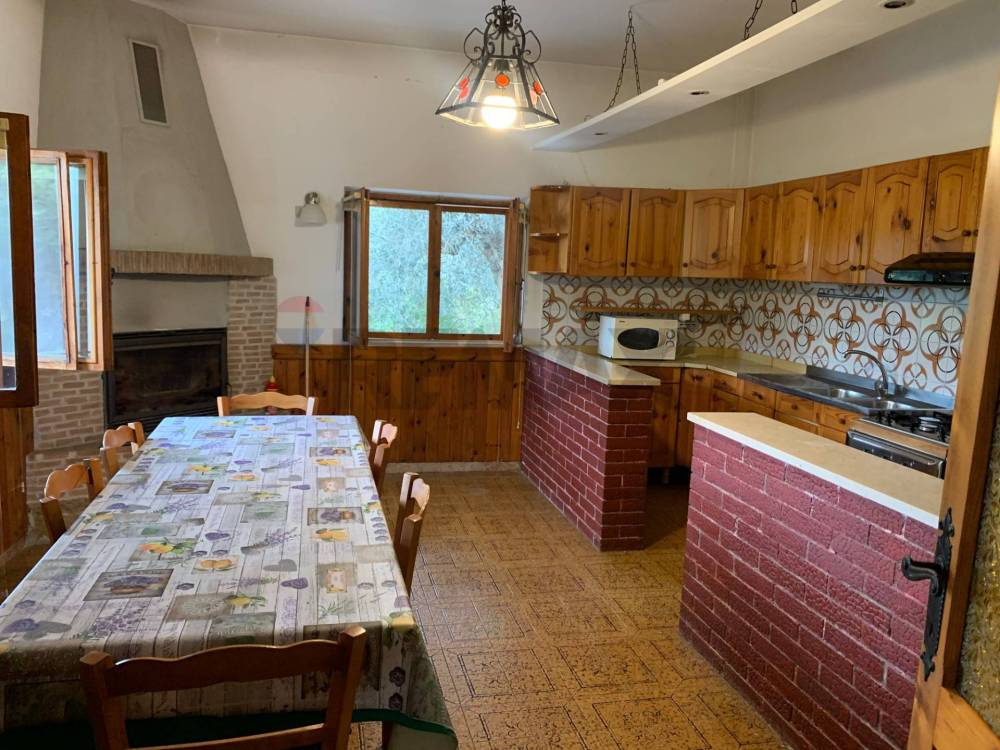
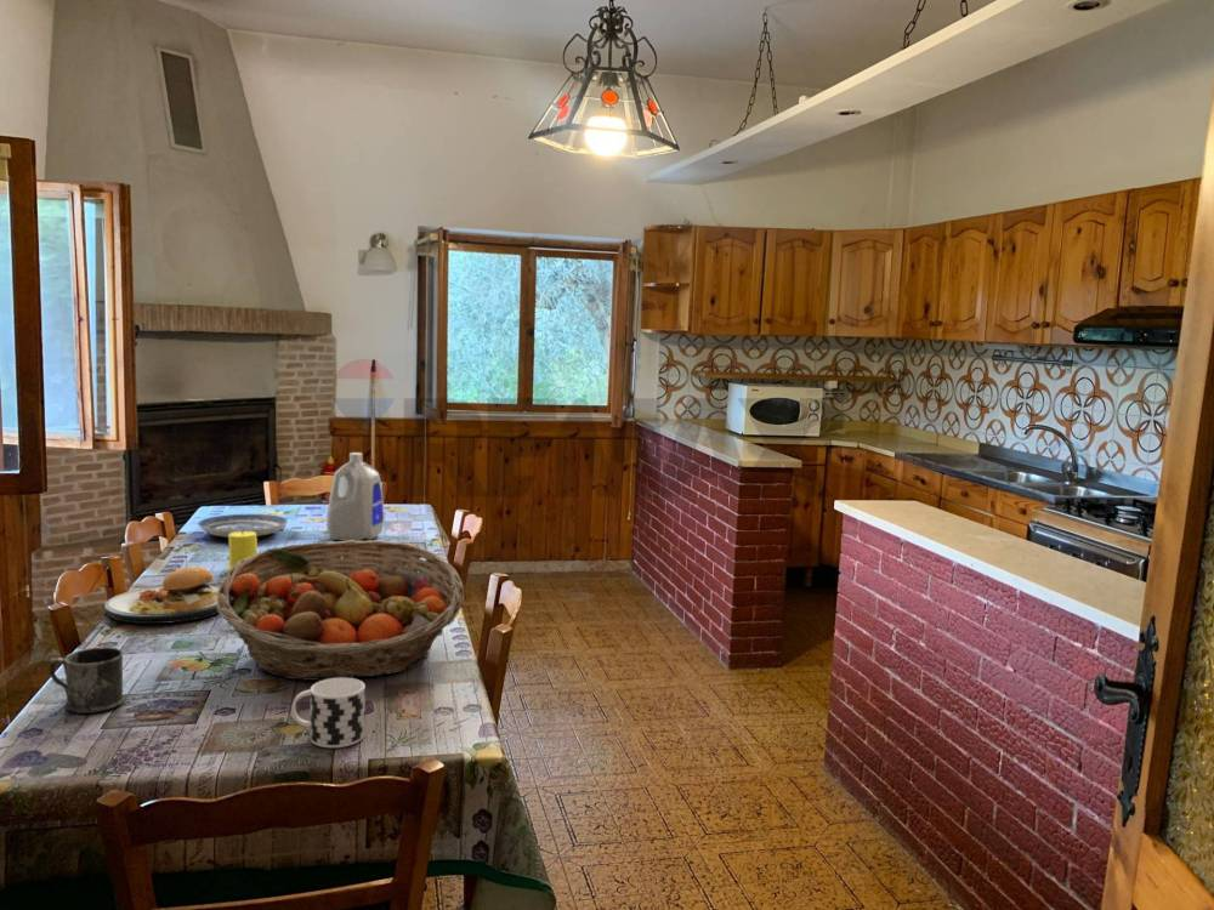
+ plate [103,547,233,625]
+ plate [197,513,289,539]
+ cup [290,677,367,749]
+ candle [227,530,259,571]
+ bottle [325,451,385,541]
+ fruit basket [216,539,465,682]
+ mug [47,647,126,715]
